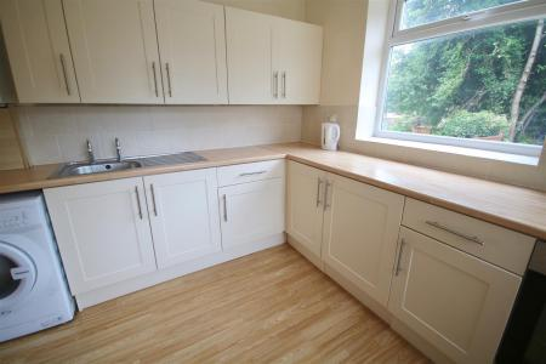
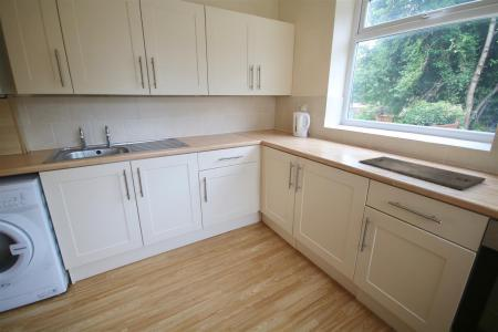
+ cutting board [357,155,487,191]
